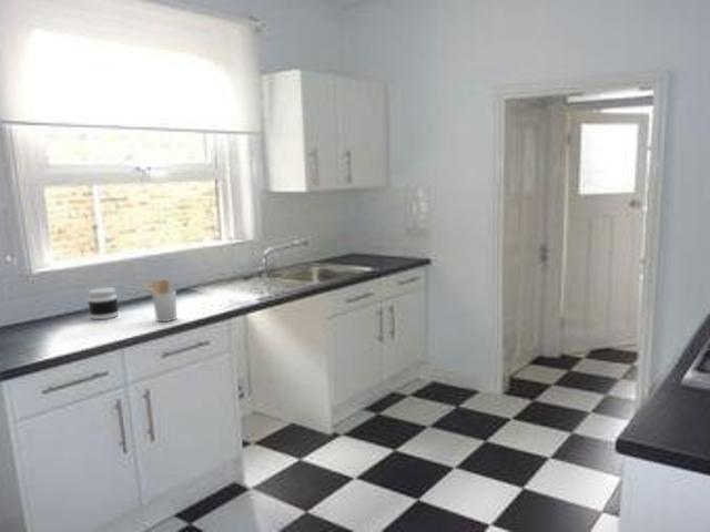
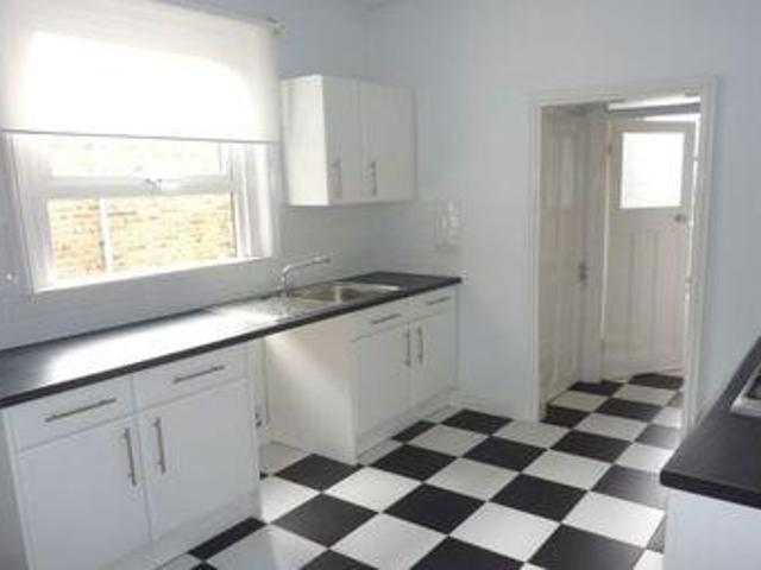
- jar [87,286,120,320]
- utensil holder [139,278,178,323]
